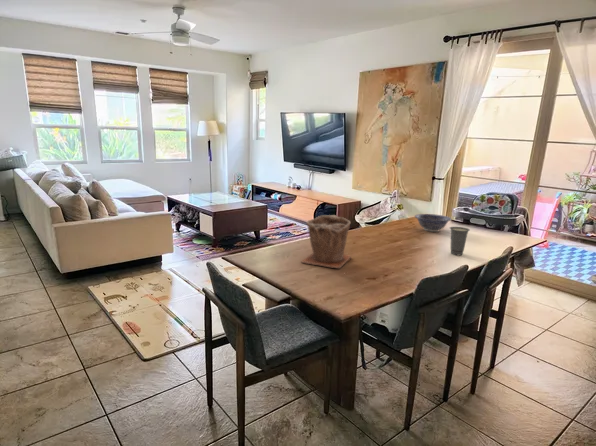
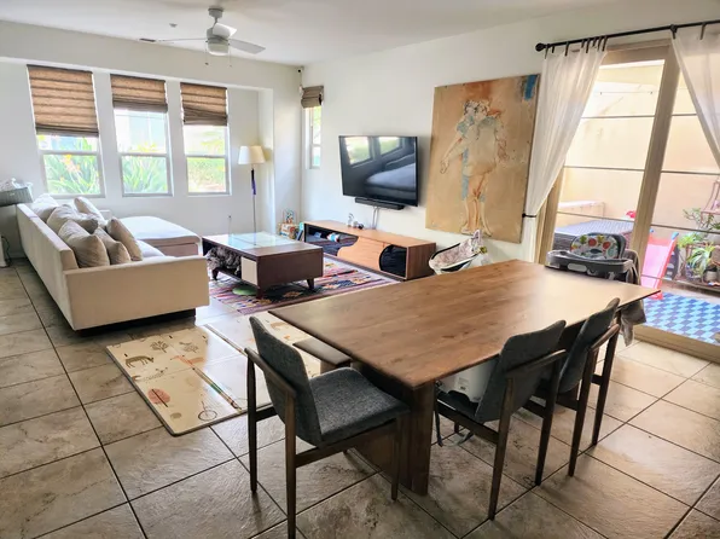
- cup [449,226,471,256]
- decorative bowl [414,213,453,233]
- plant pot [300,214,352,269]
